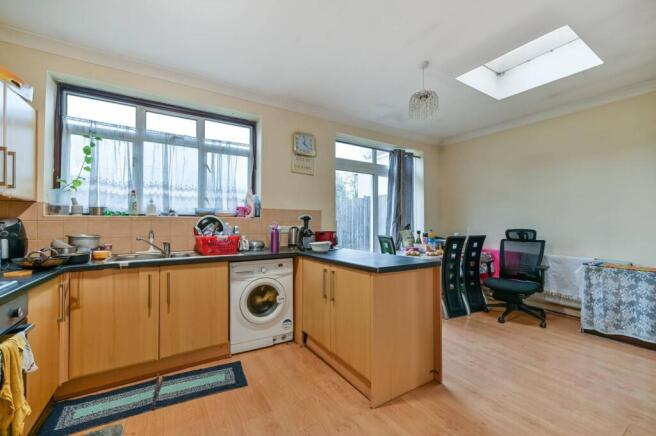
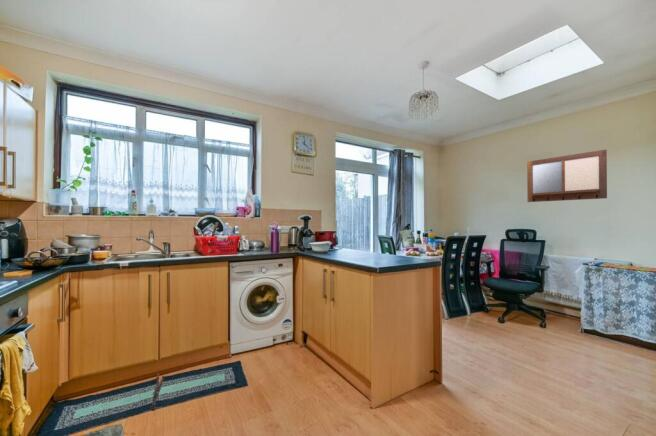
+ writing board [526,149,608,203]
